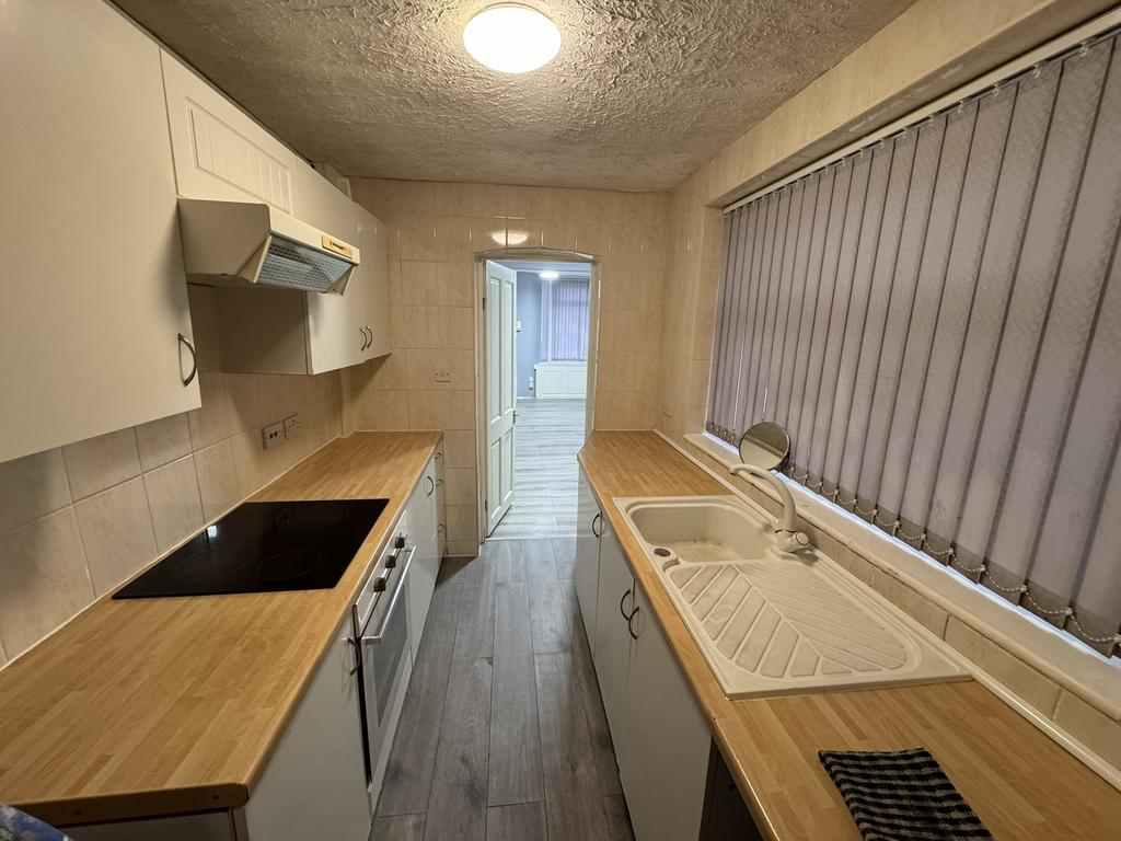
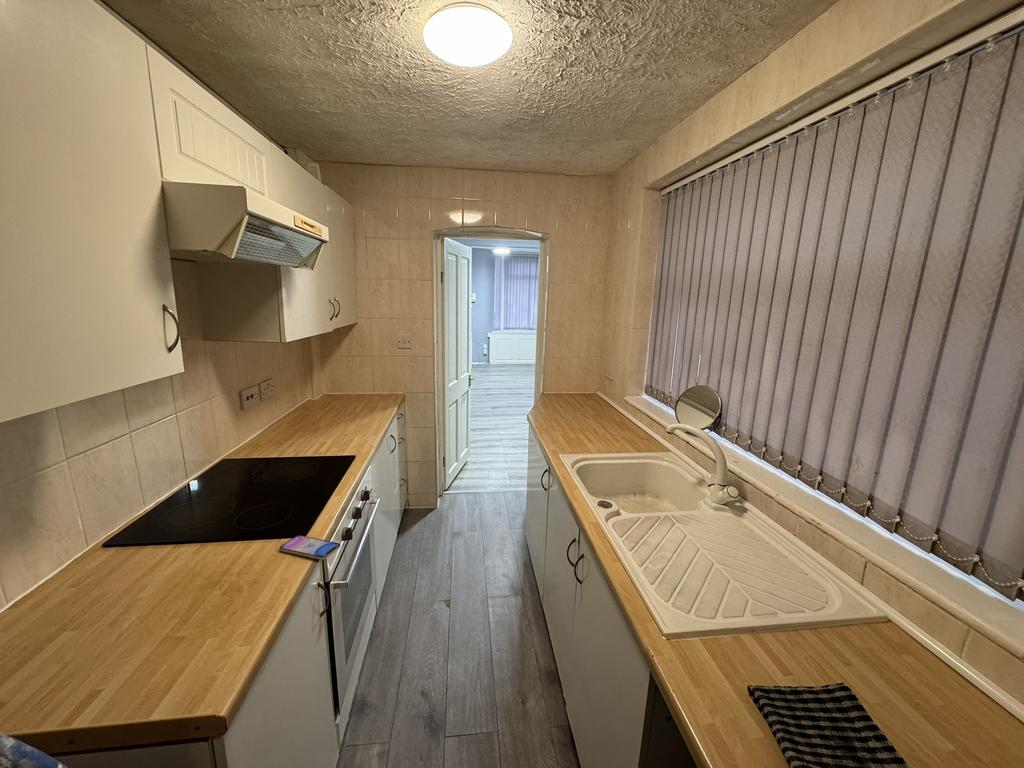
+ smartphone [278,534,342,561]
